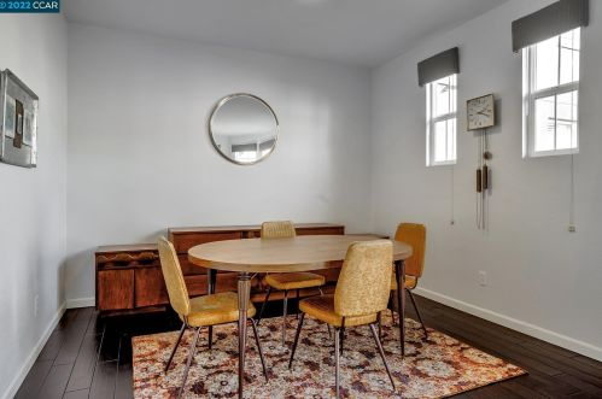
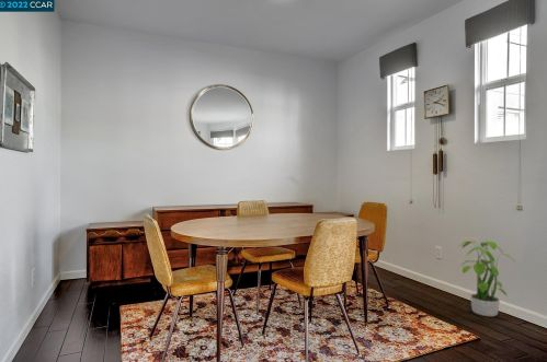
+ potted plant [457,235,516,317]
